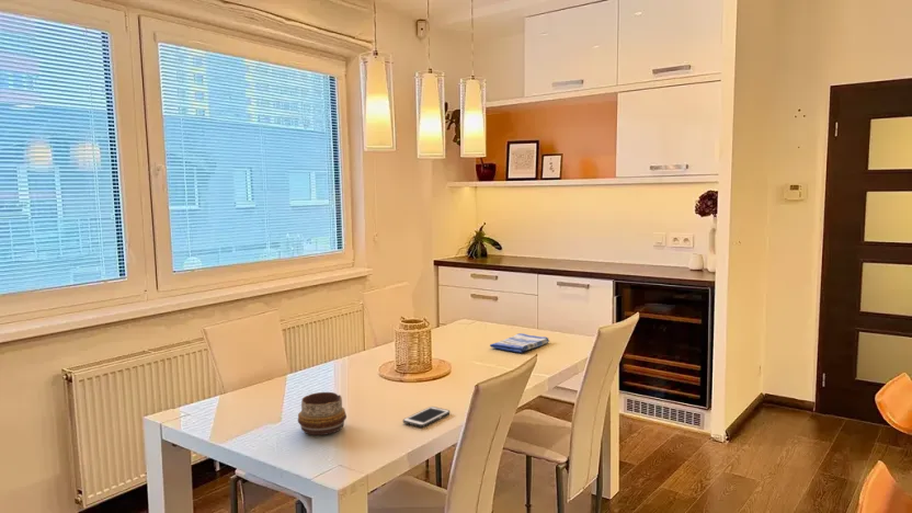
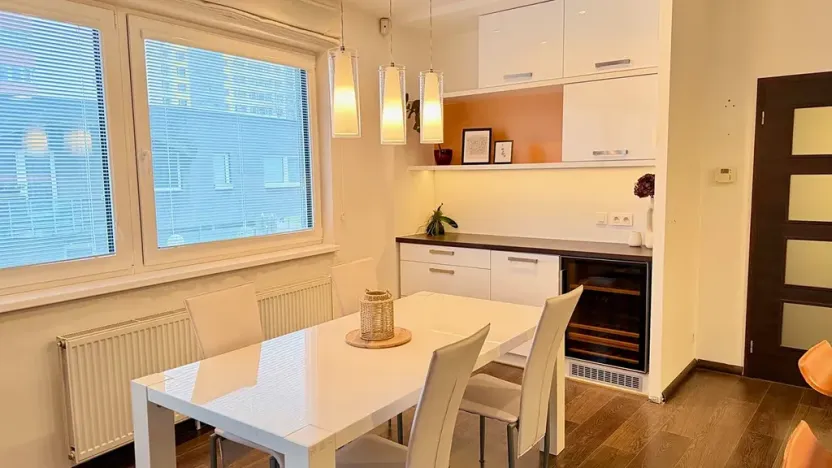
- decorative bowl [297,391,347,436]
- cell phone [402,406,451,429]
- dish towel [489,332,550,354]
